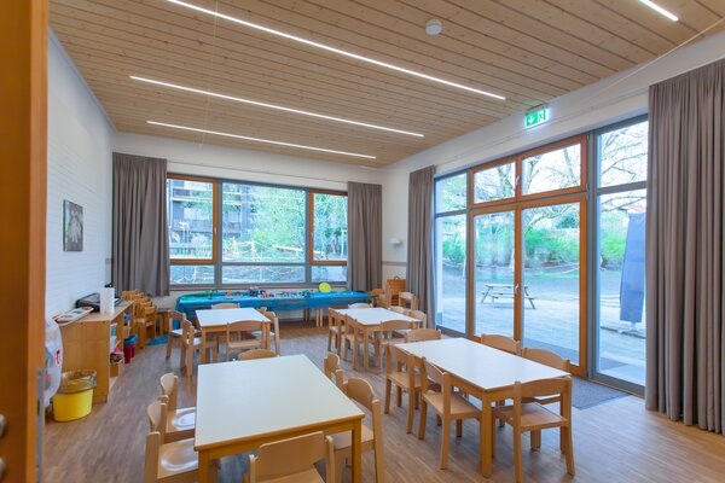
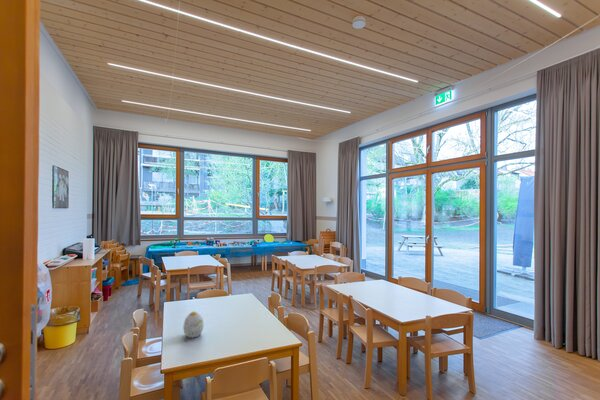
+ decorative egg [182,310,205,339]
